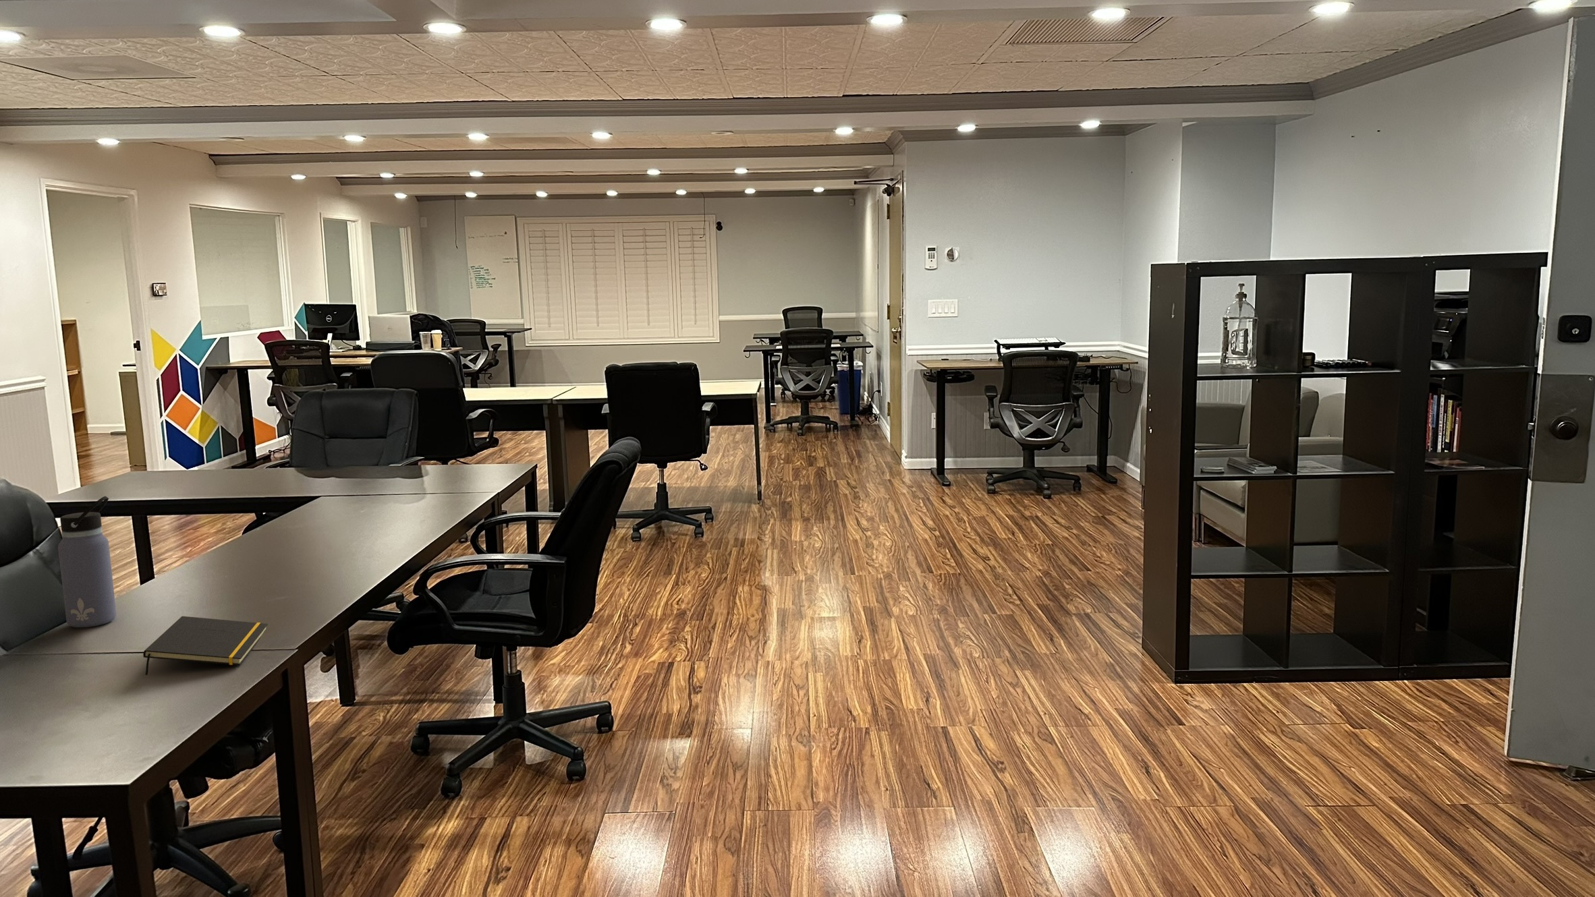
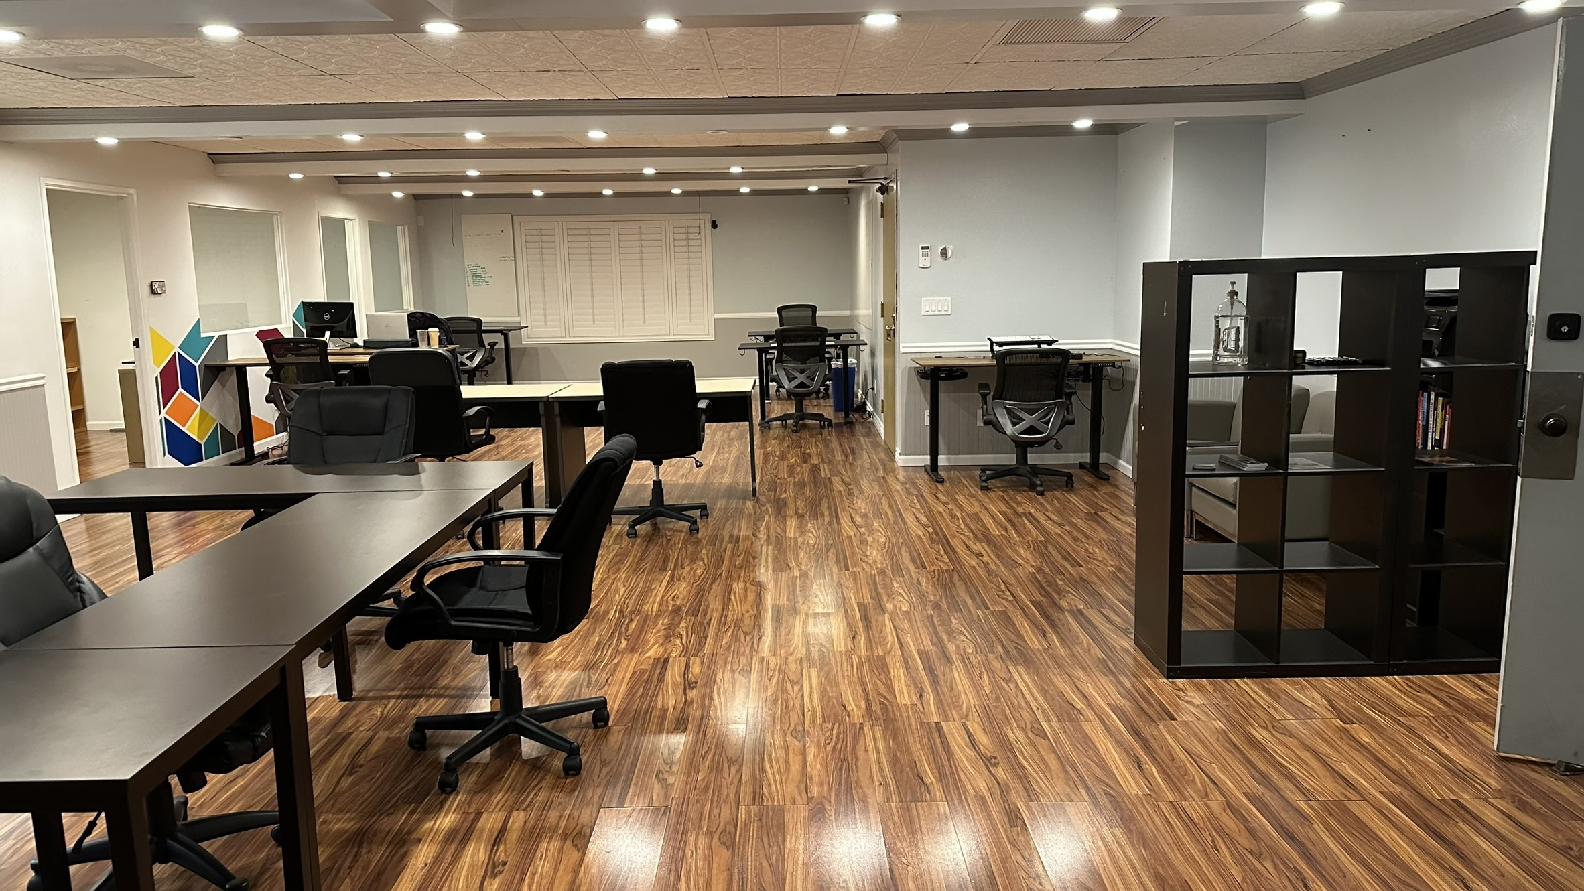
- notepad [142,616,268,676]
- water bottle [57,496,117,628]
